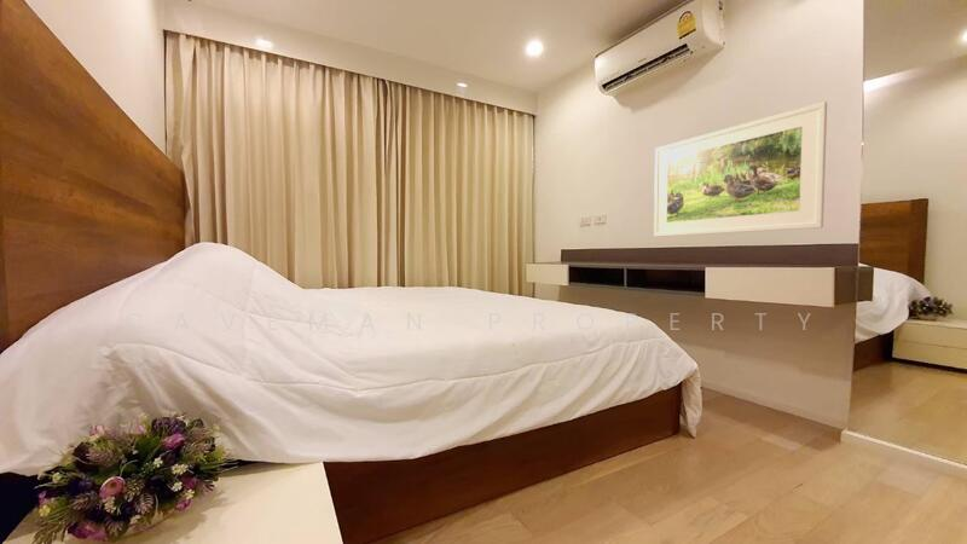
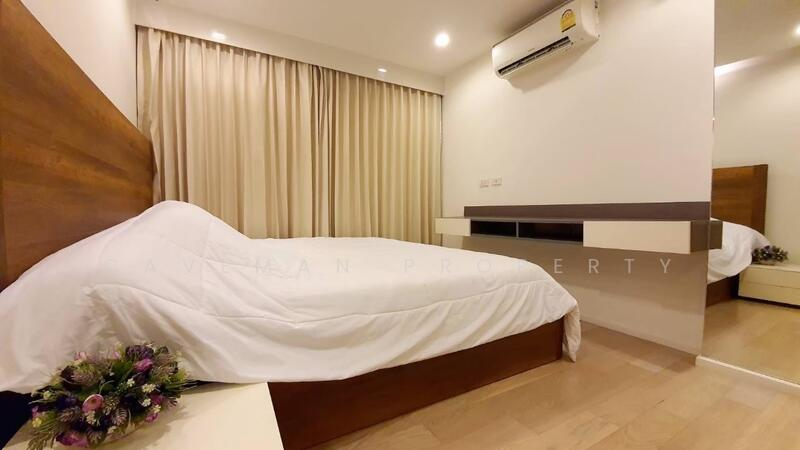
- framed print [653,100,828,238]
